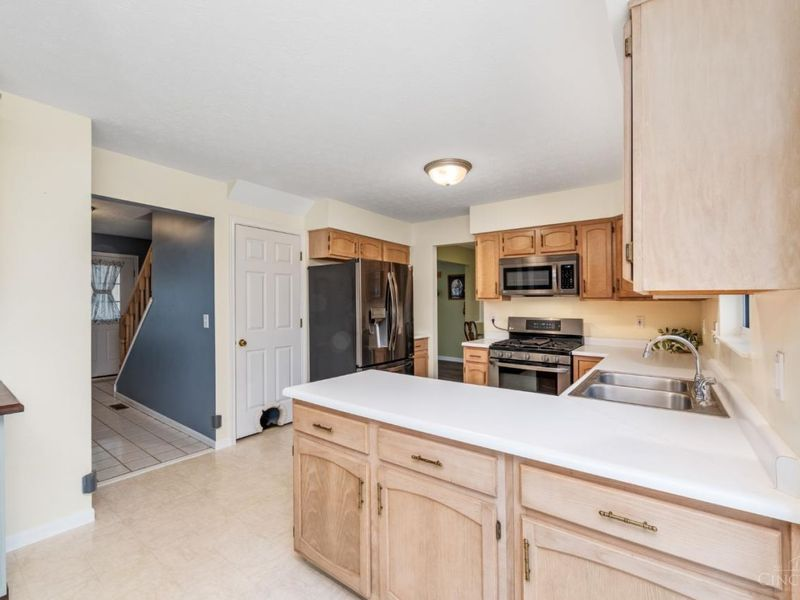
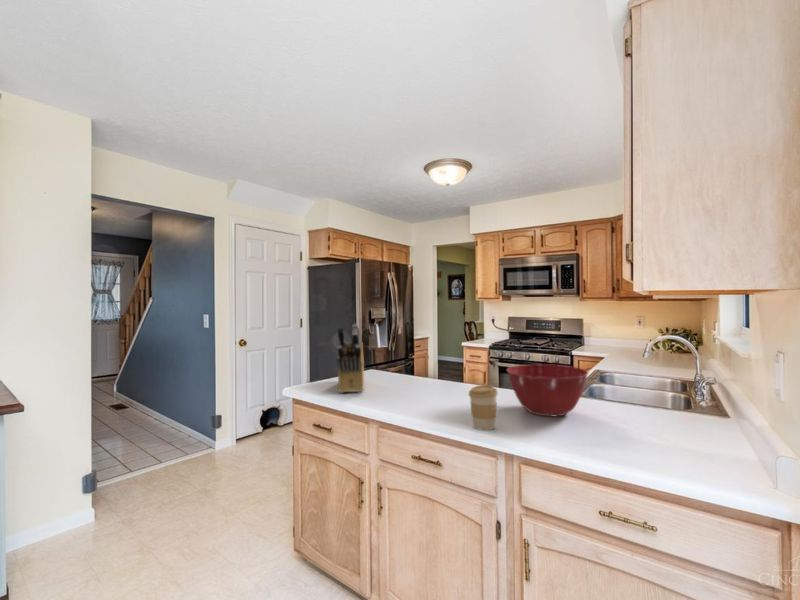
+ coffee cup [468,384,499,431]
+ knife block [336,323,365,394]
+ mixing bowl [506,363,590,417]
